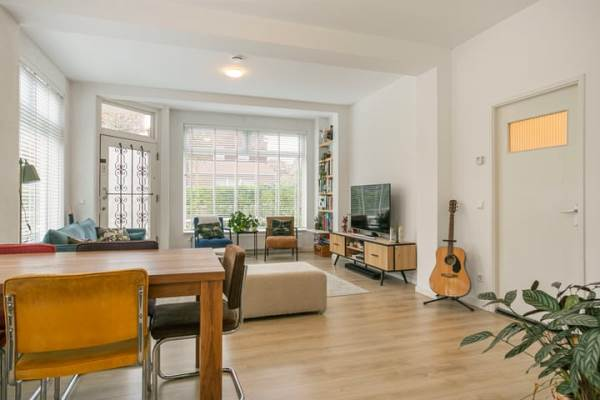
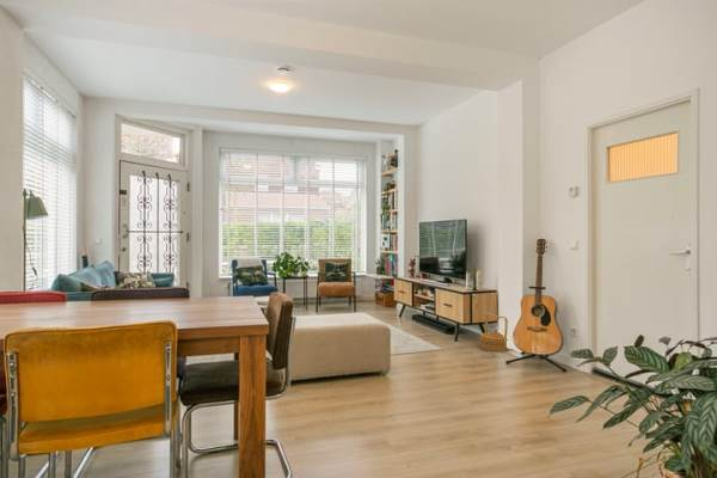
+ basket [479,312,511,353]
